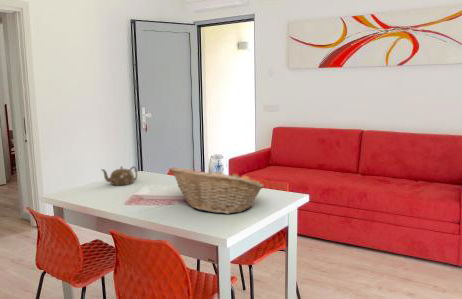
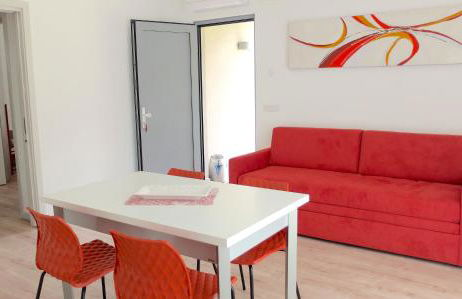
- teapot [100,165,138,186]
- fruit basket [168,166,265,215]
